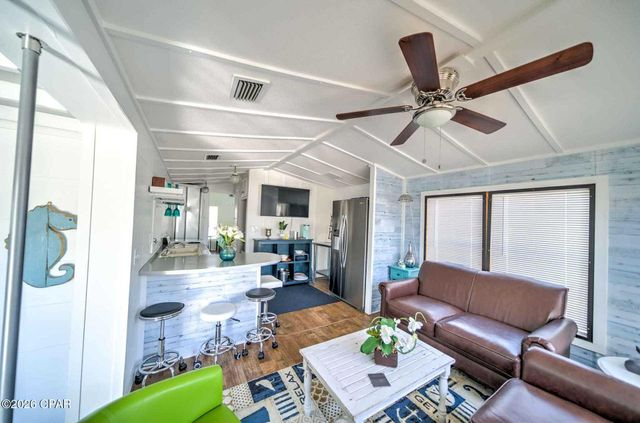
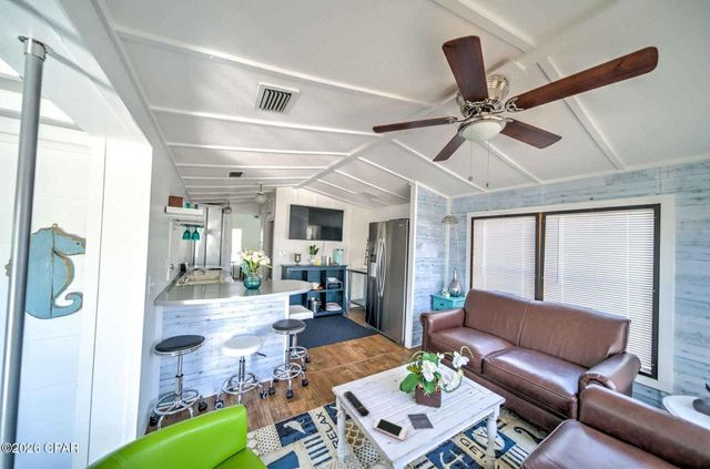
+ remote control [343,390,371,417]
+ cell phone [372,416,408,442]
